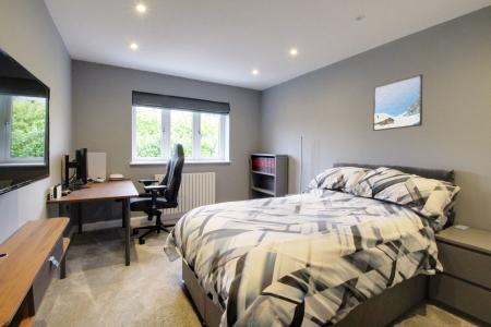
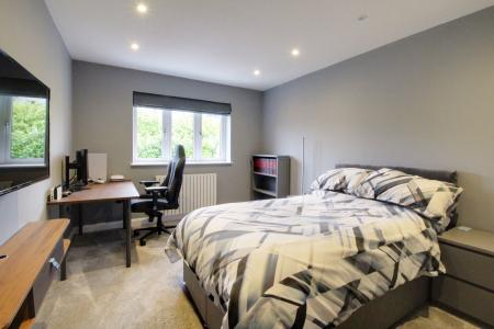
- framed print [372,73,423,132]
